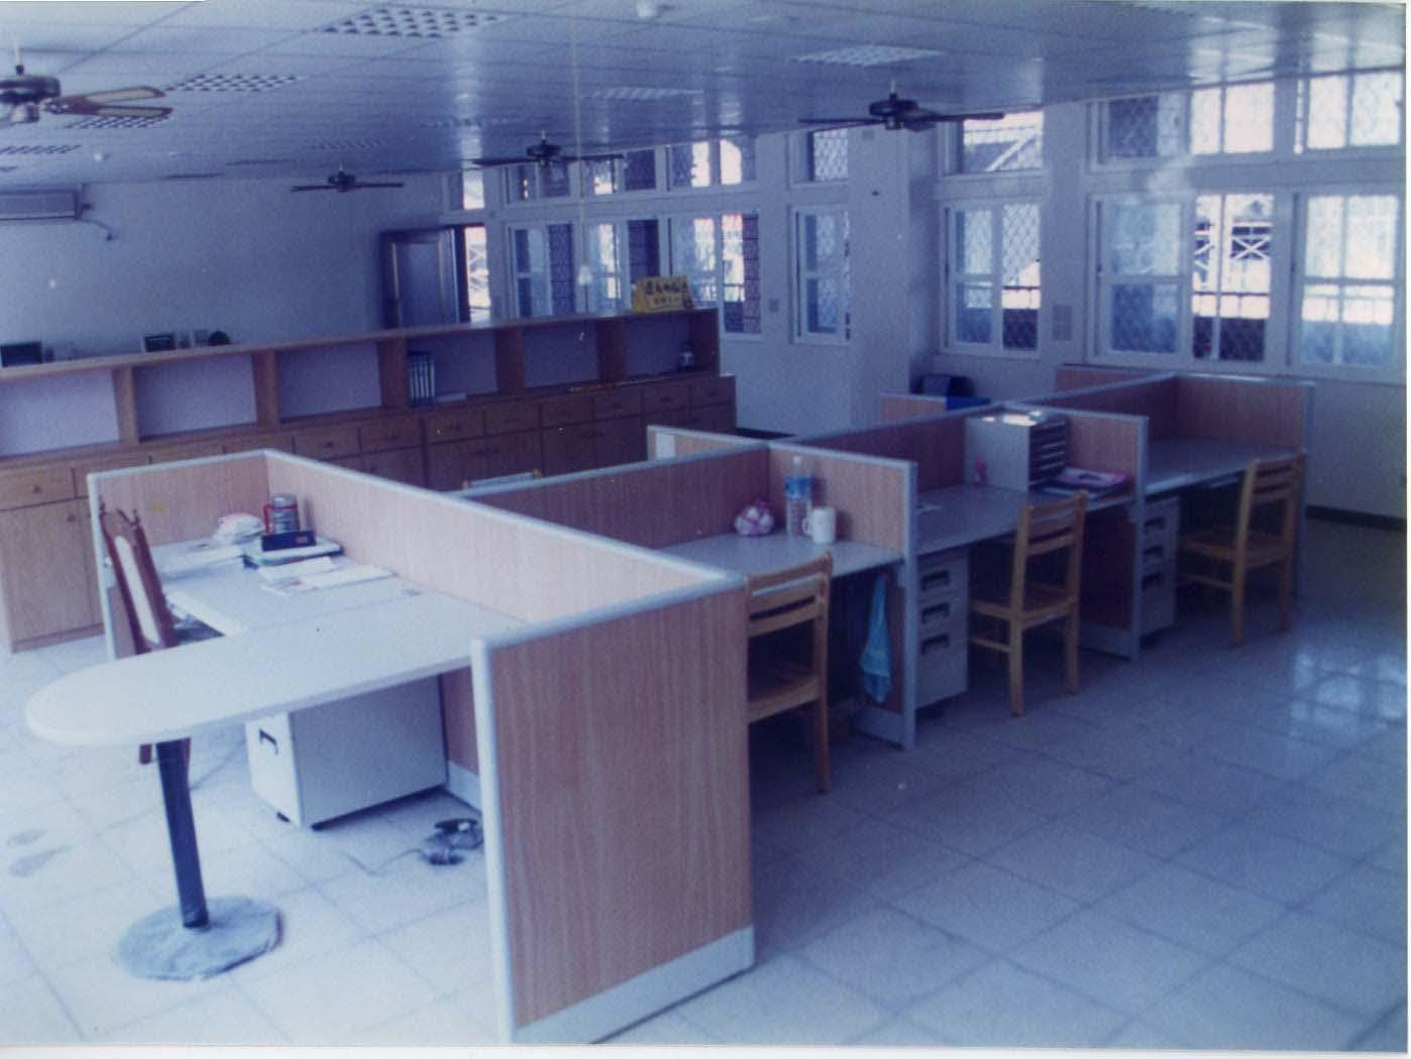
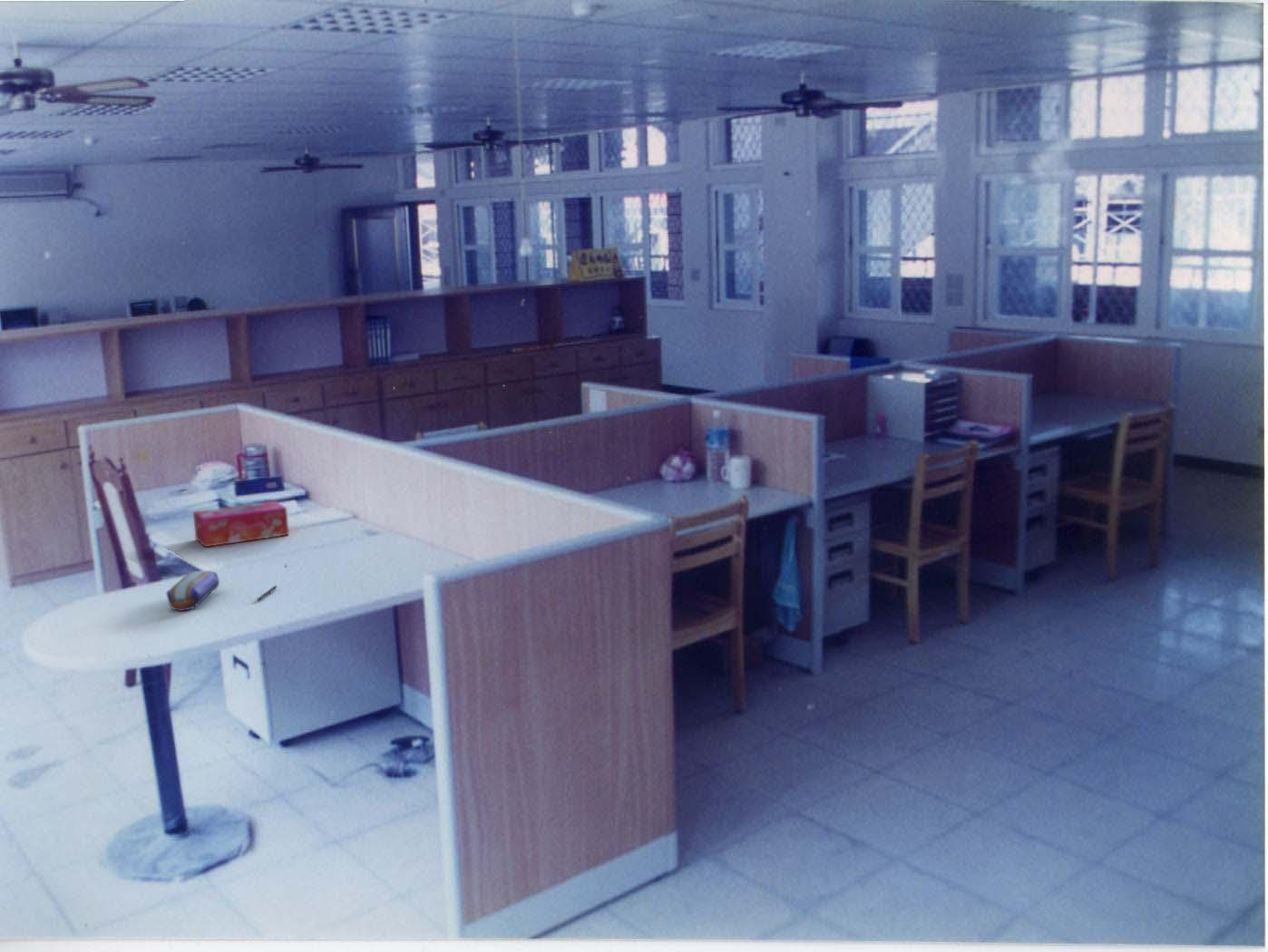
+ pen [256,585,278,602]
+ tissue box [192,500,289,548]
+ pencil case [166,569,220,612]
